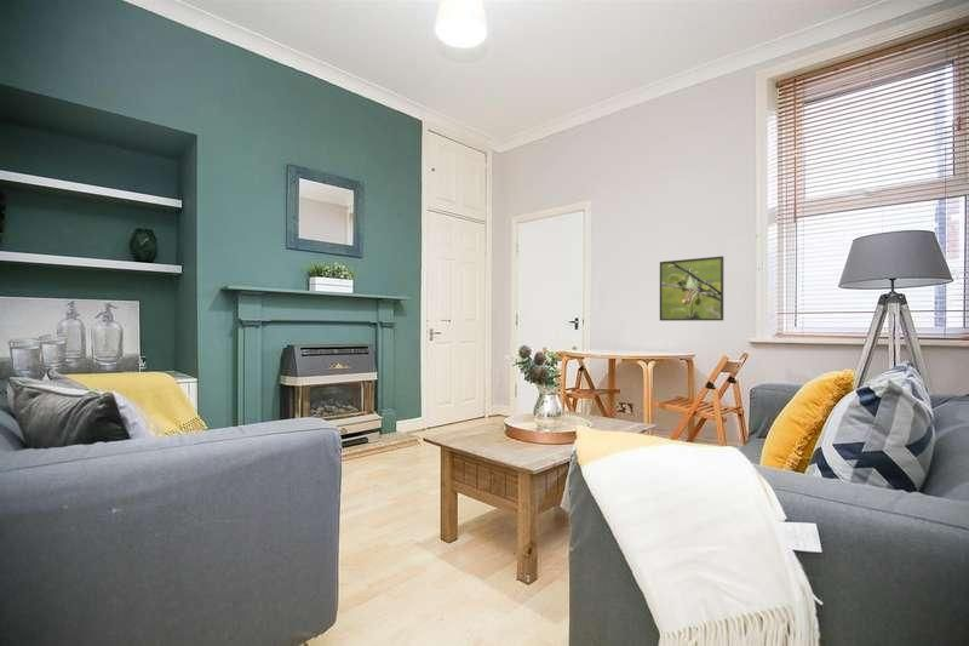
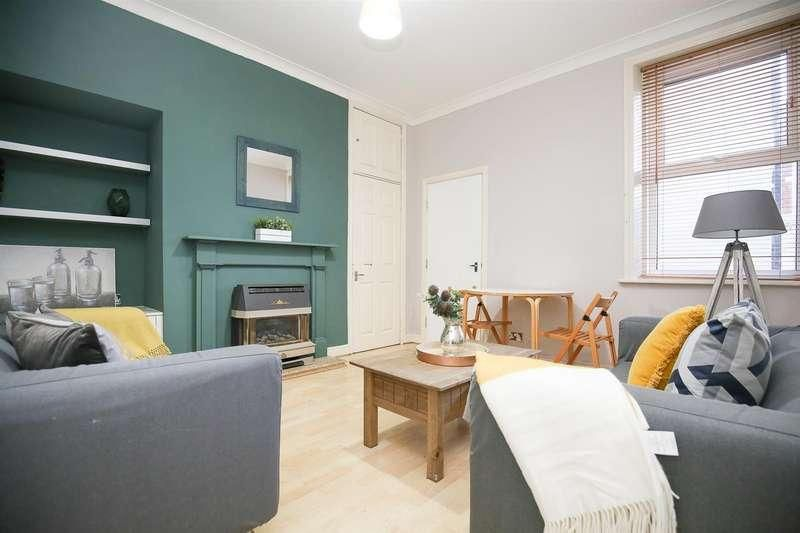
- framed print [659,255,724,322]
